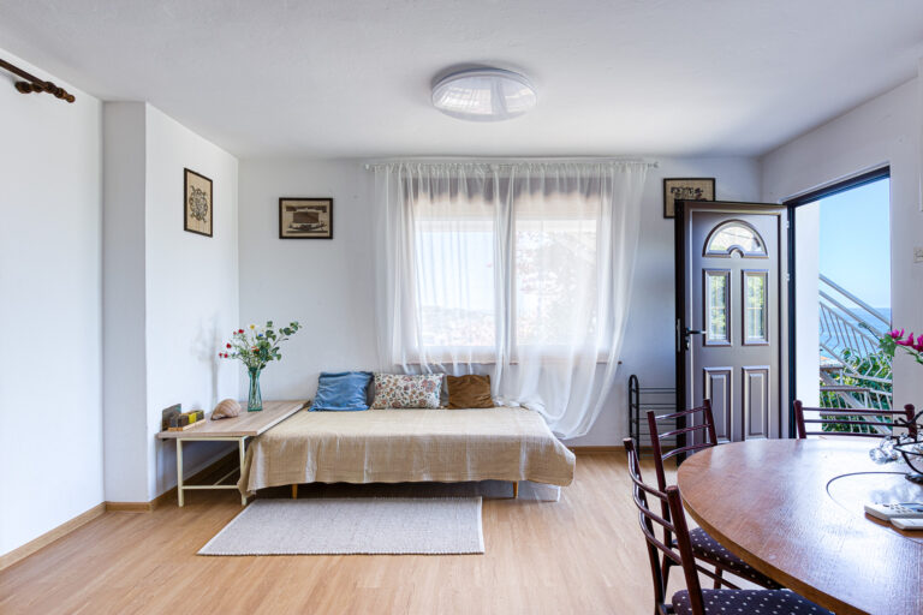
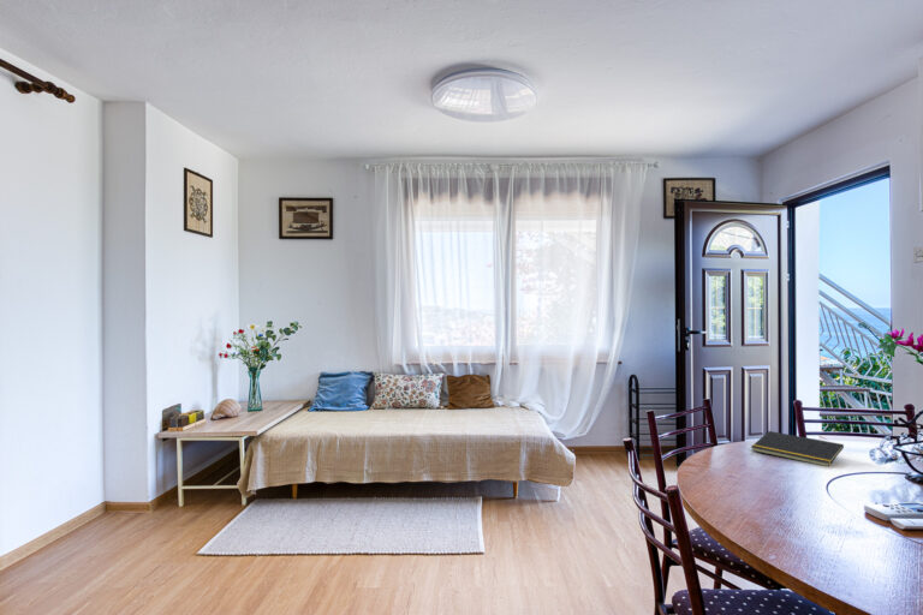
+ notepad [750,430,845,467]
